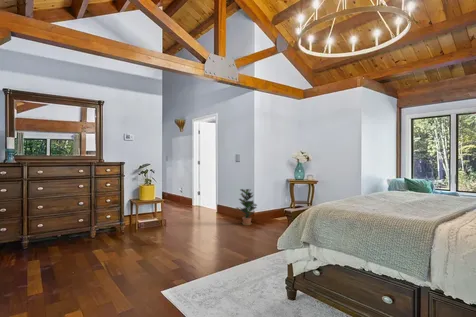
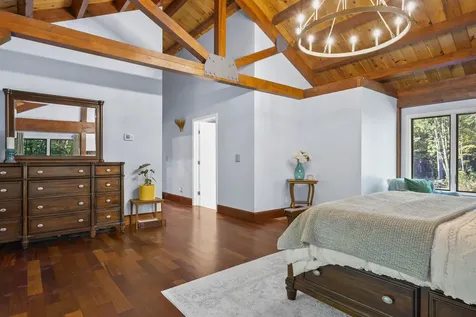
- potted plant [235,188,258,226]
